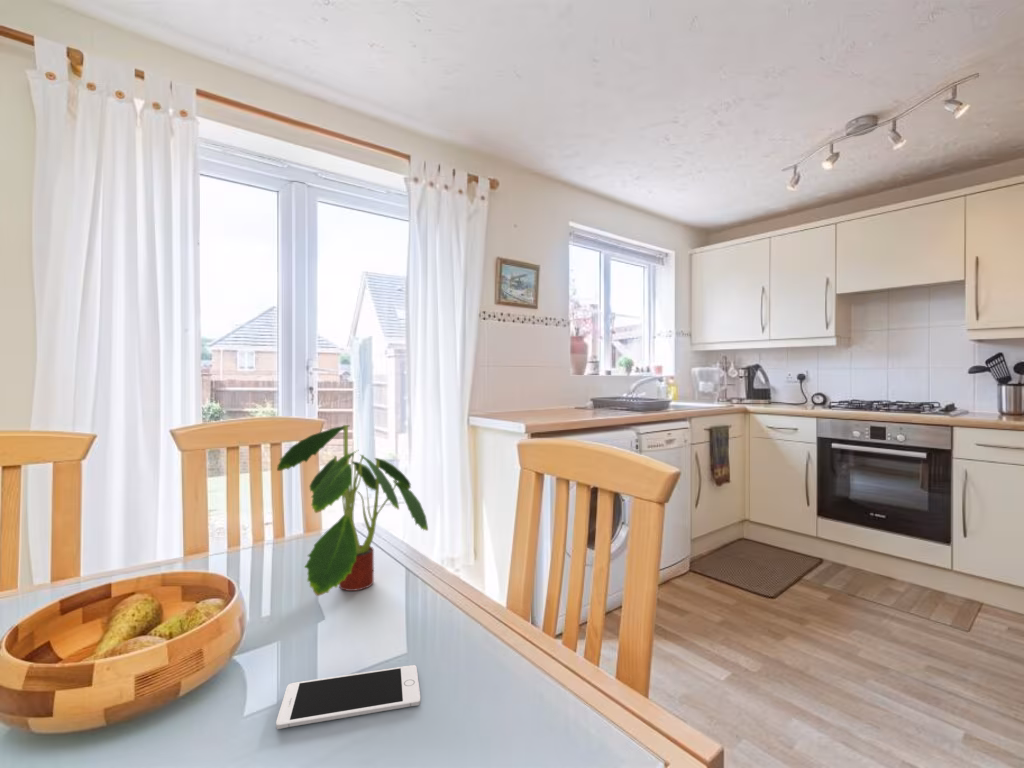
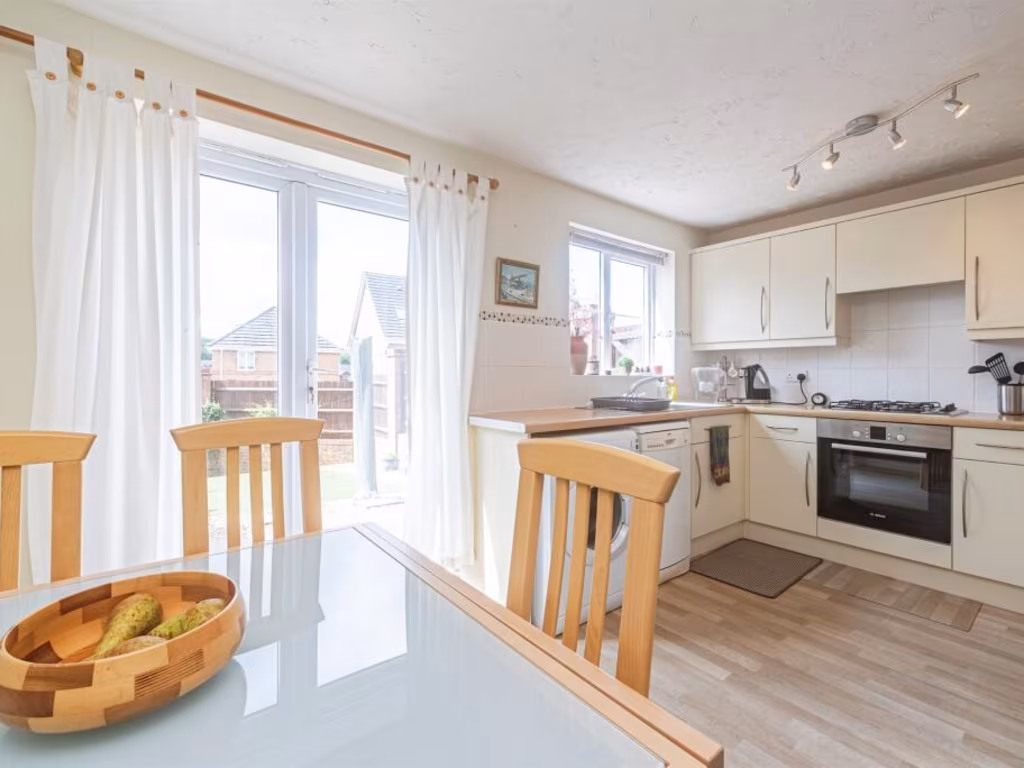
- plant [276,424,429,597]
- cell phone [275,664,421,730]
